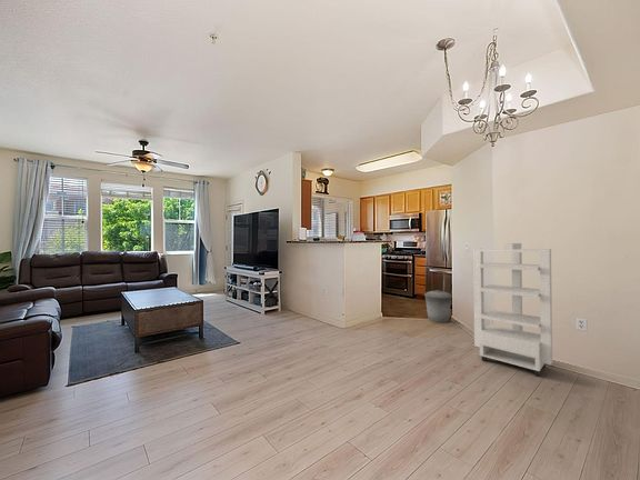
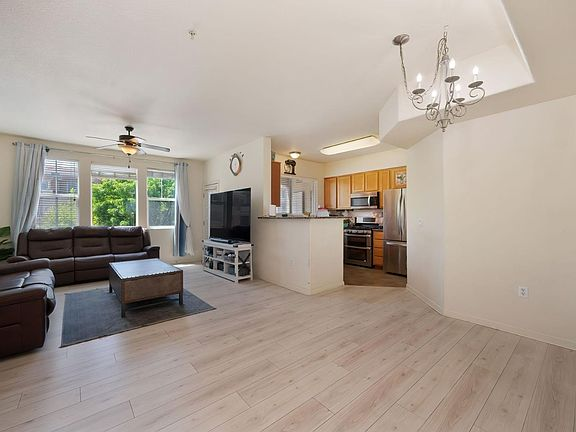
- storage cabinet [472,242,553,377]
- trash can [423,289,453,323]
